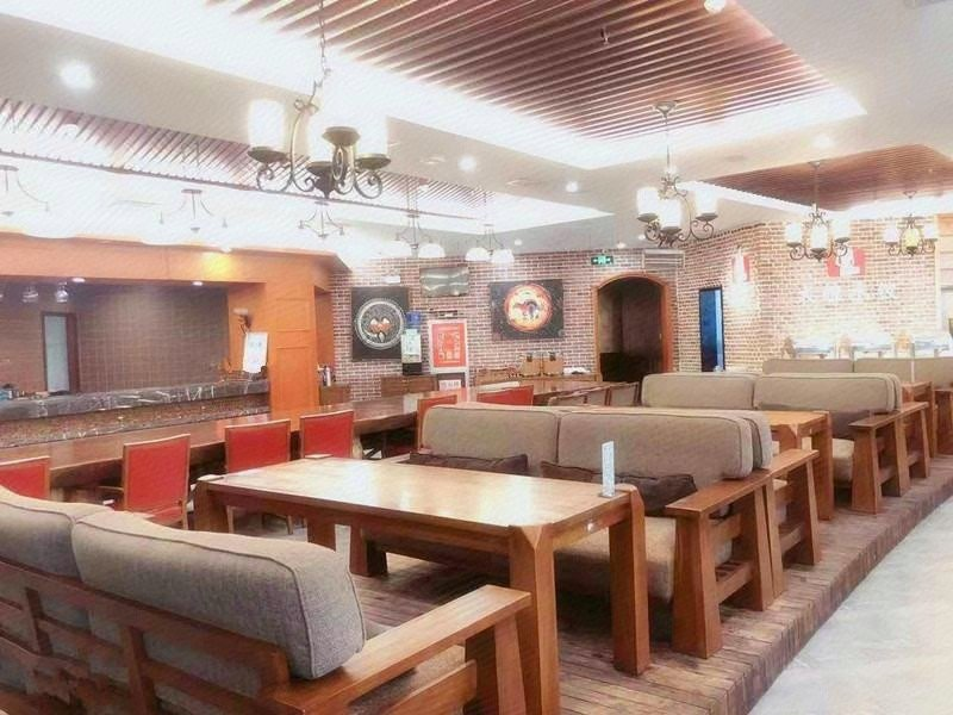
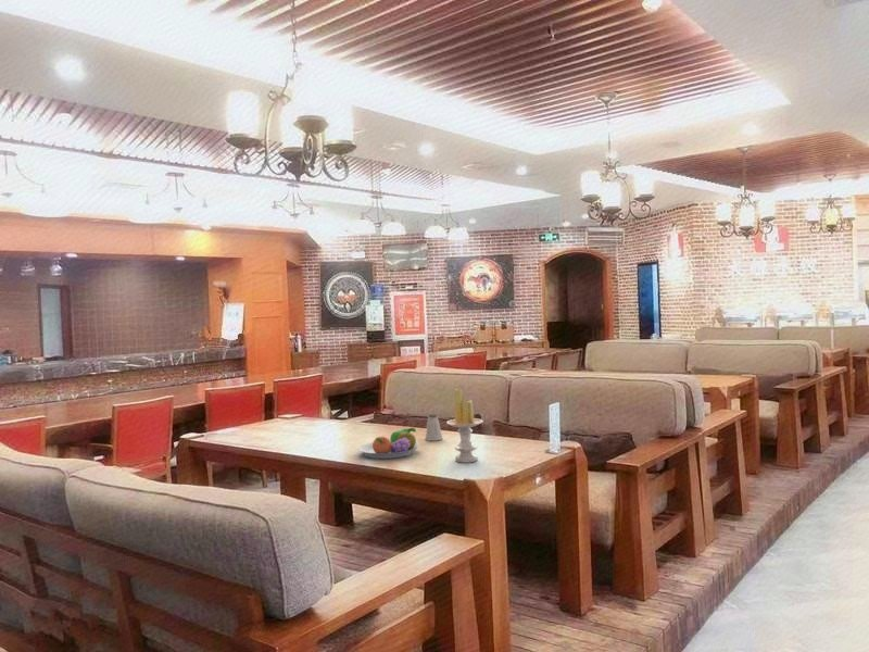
+ candle [445,388,484,464]
+ saltshaker [424,413,444,442]
+ fruit bowl [357,427,420,460]
